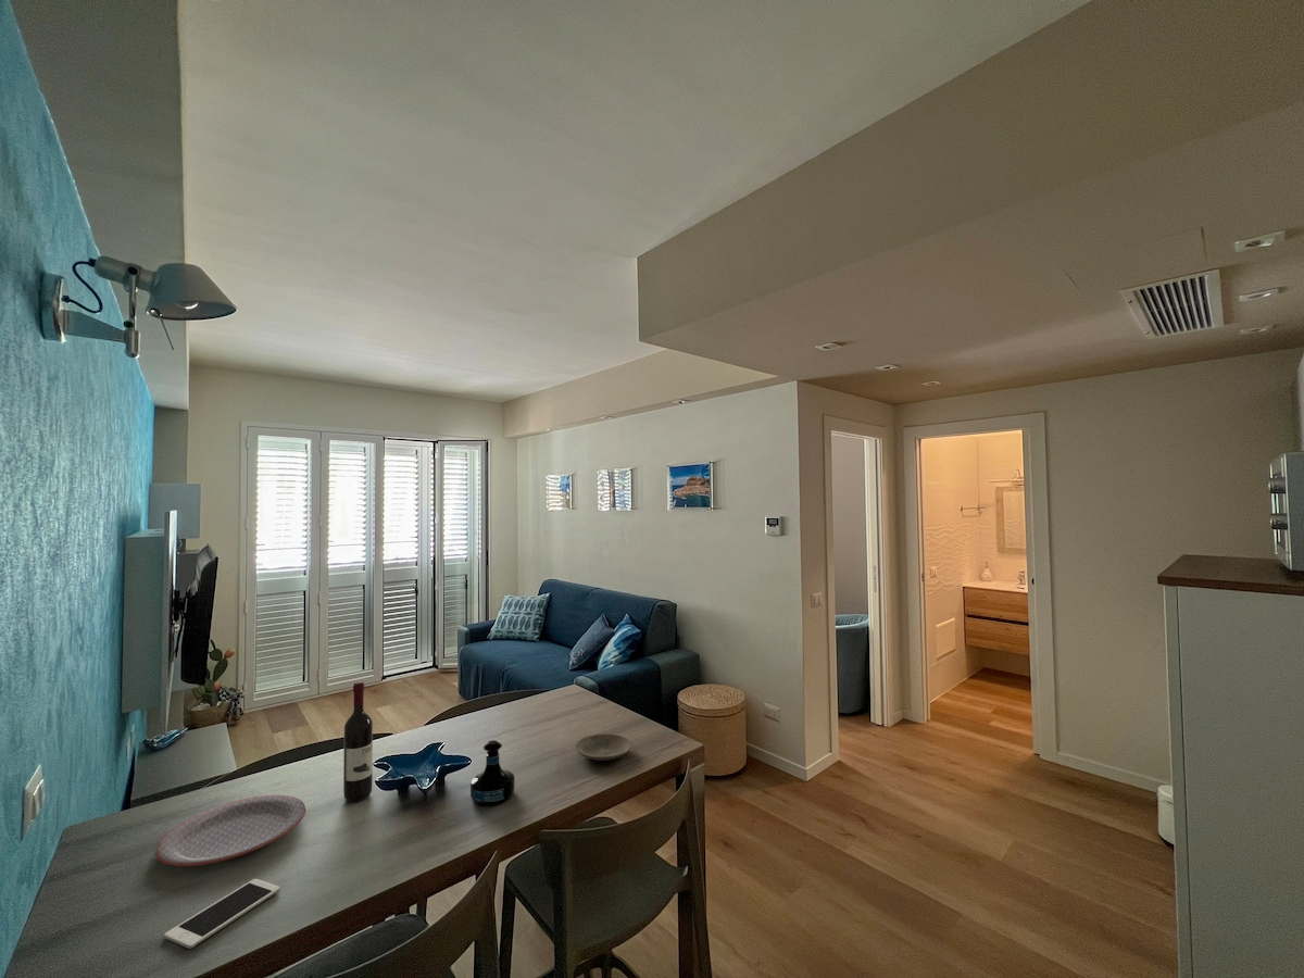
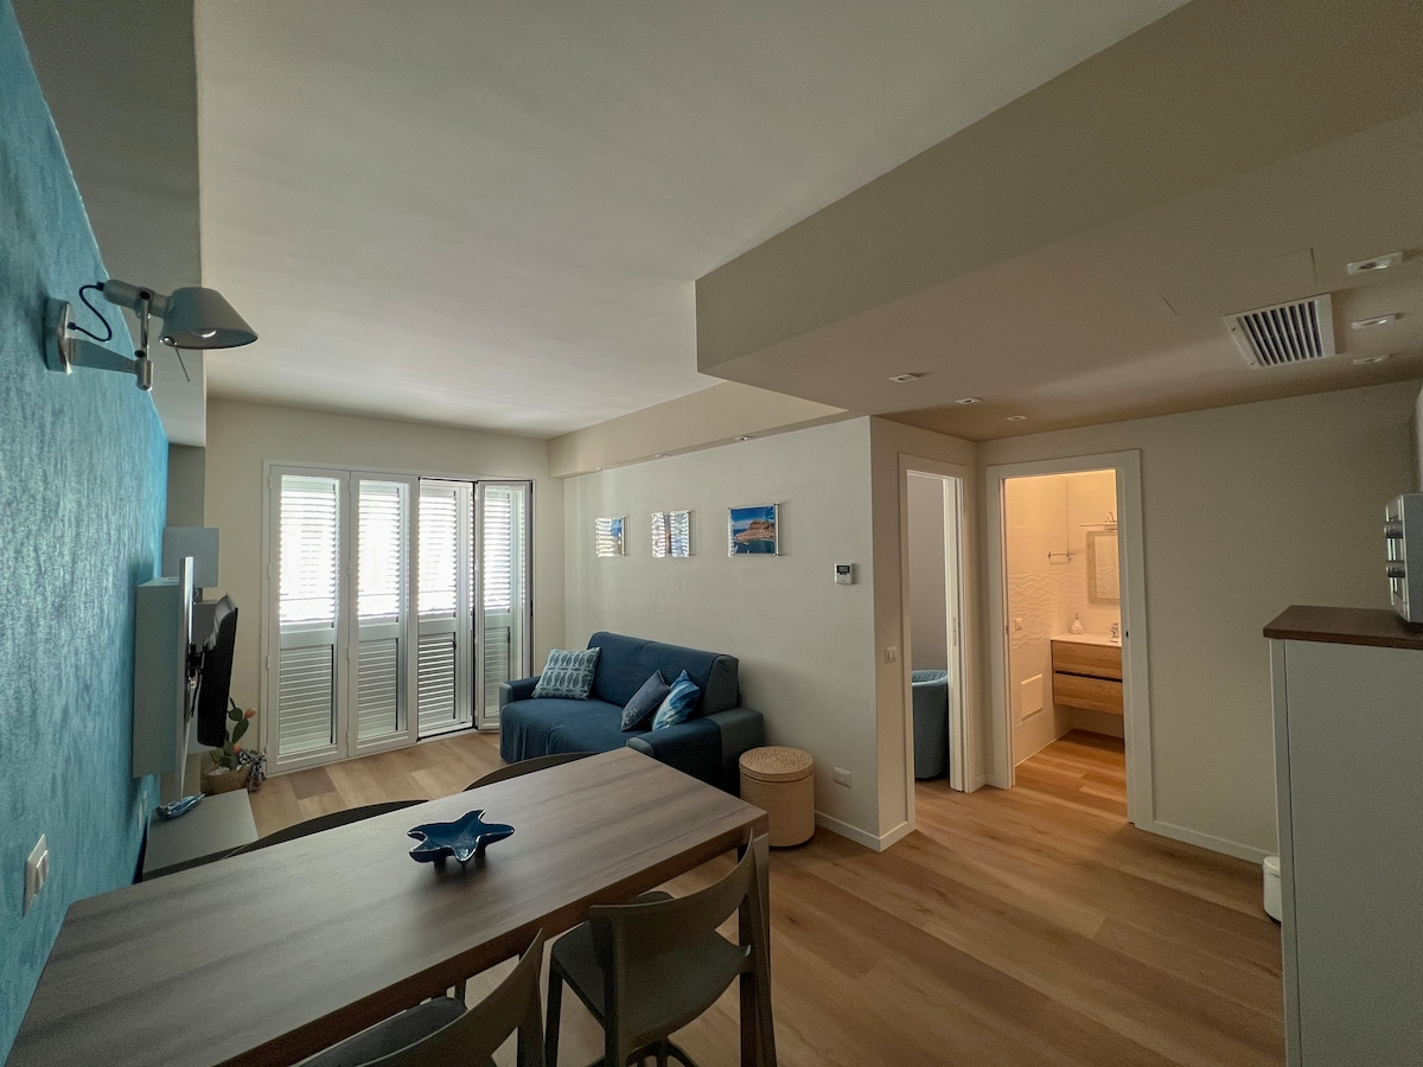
- plate [154,794,306,867]
- wine bottle [342,680,374,803]
- tequila bottle [469,739,516,807]
- plate [575,734,632,762]
- cell phone [163,878,281,950]
